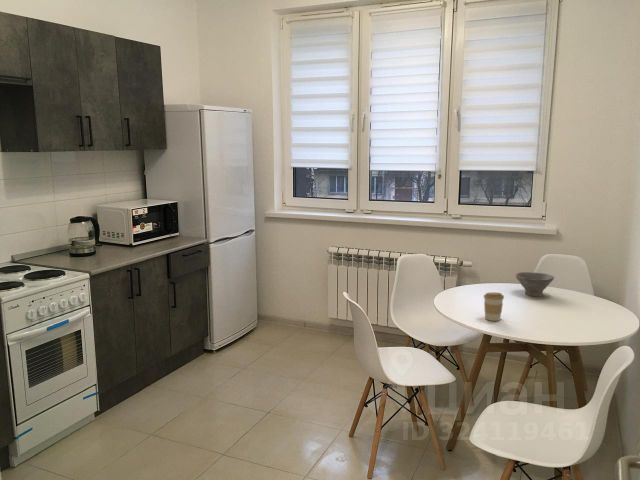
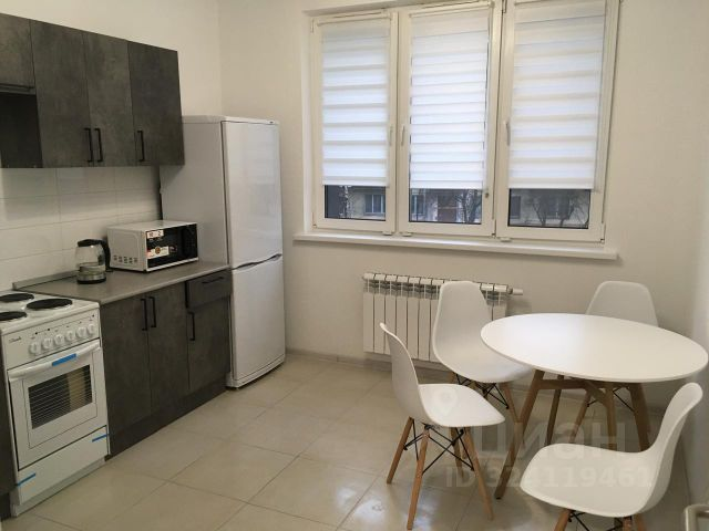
- bowl [515,271,555,298]
- coffee cup [483,292,505,322]
